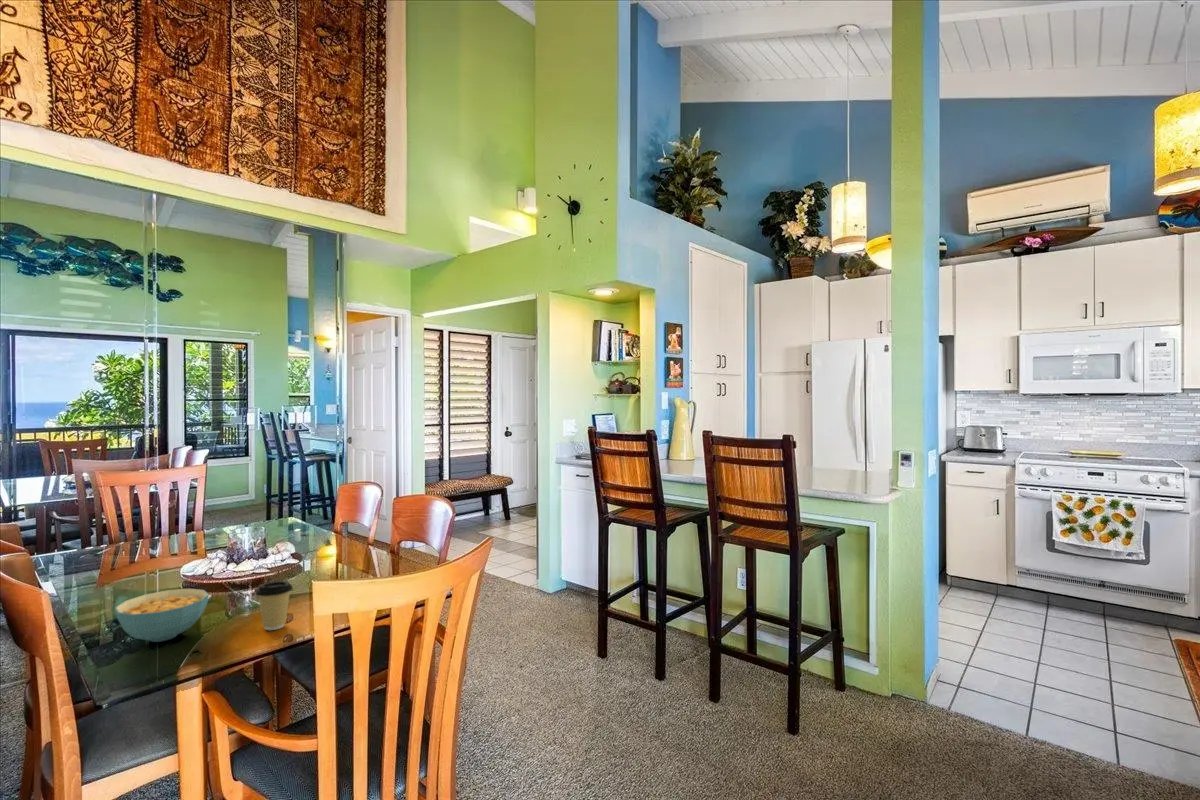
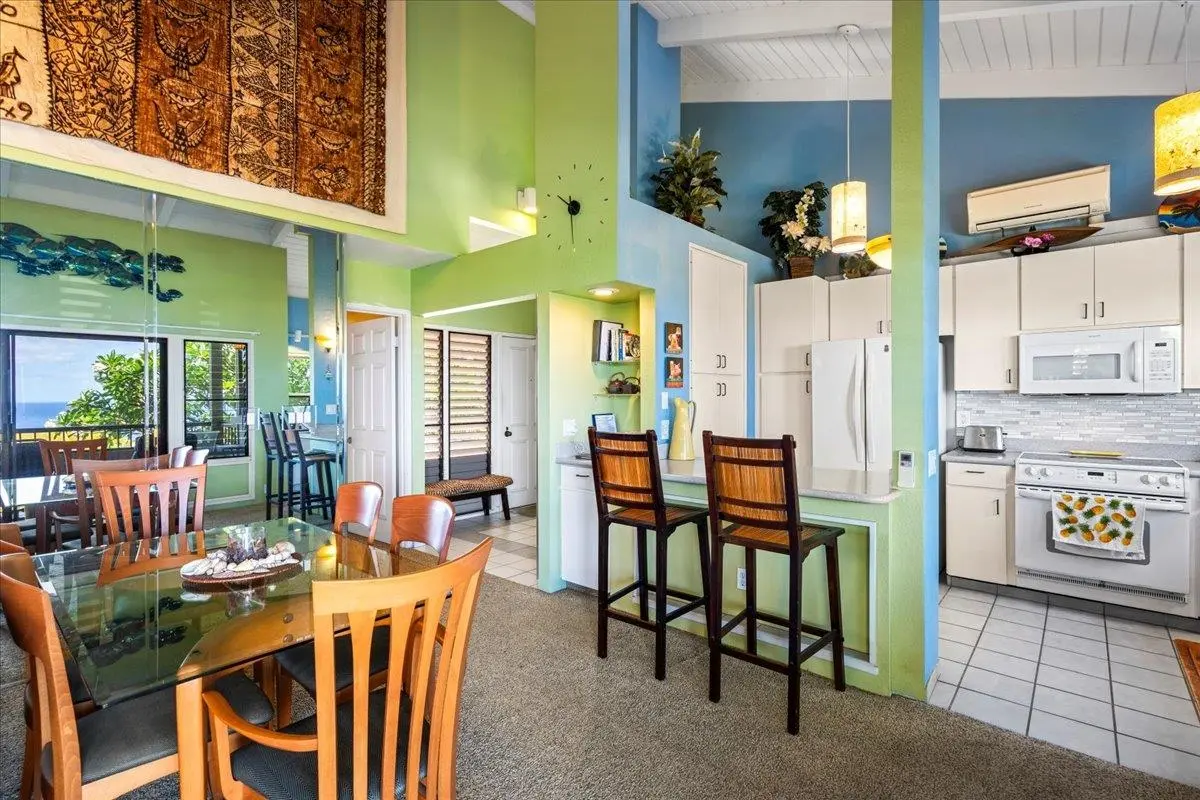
- coffee cup [254,580,294,631]
- cereal bowl [114,588,210,643]
